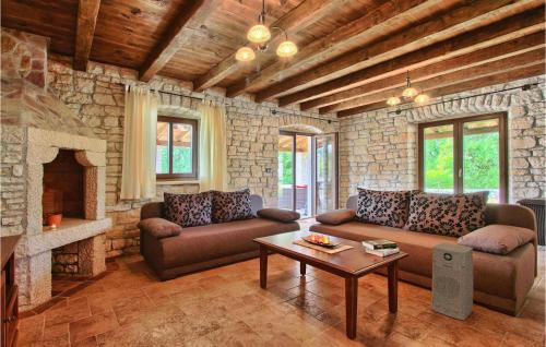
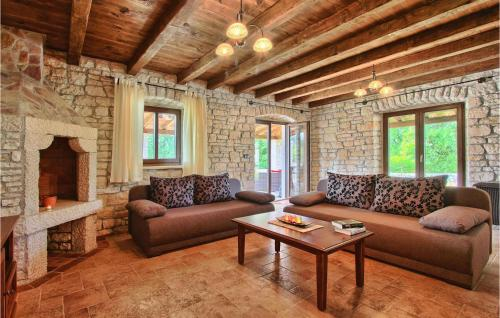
- air purifier [430,242,474,321]
